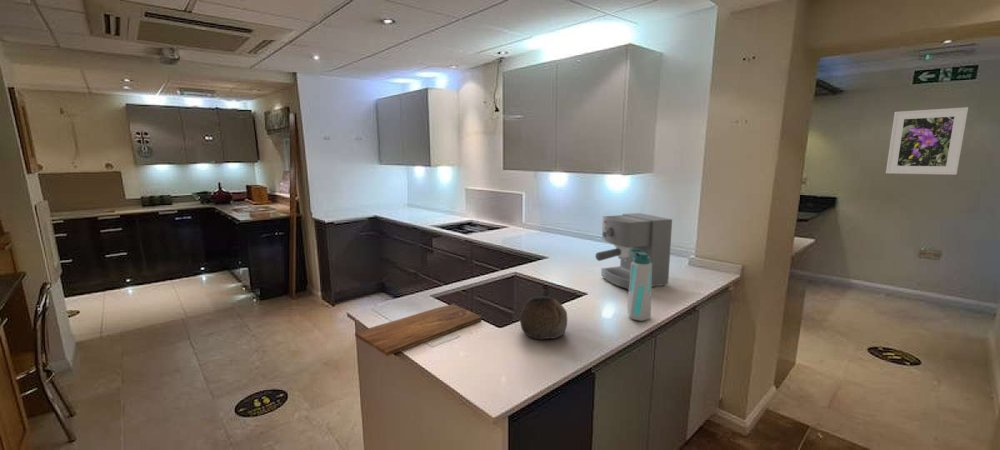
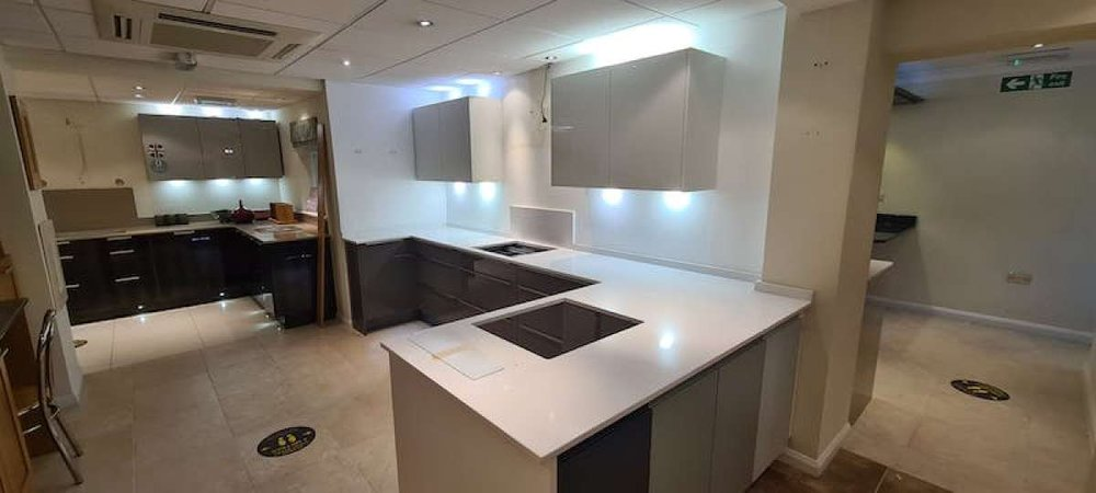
- bowl [519,295,568,340]
- coffee maker [595,212,673,291]
- water bottle [627,249,652,322]
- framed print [885,106,969,176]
- cutting board [354,303,482,357]
